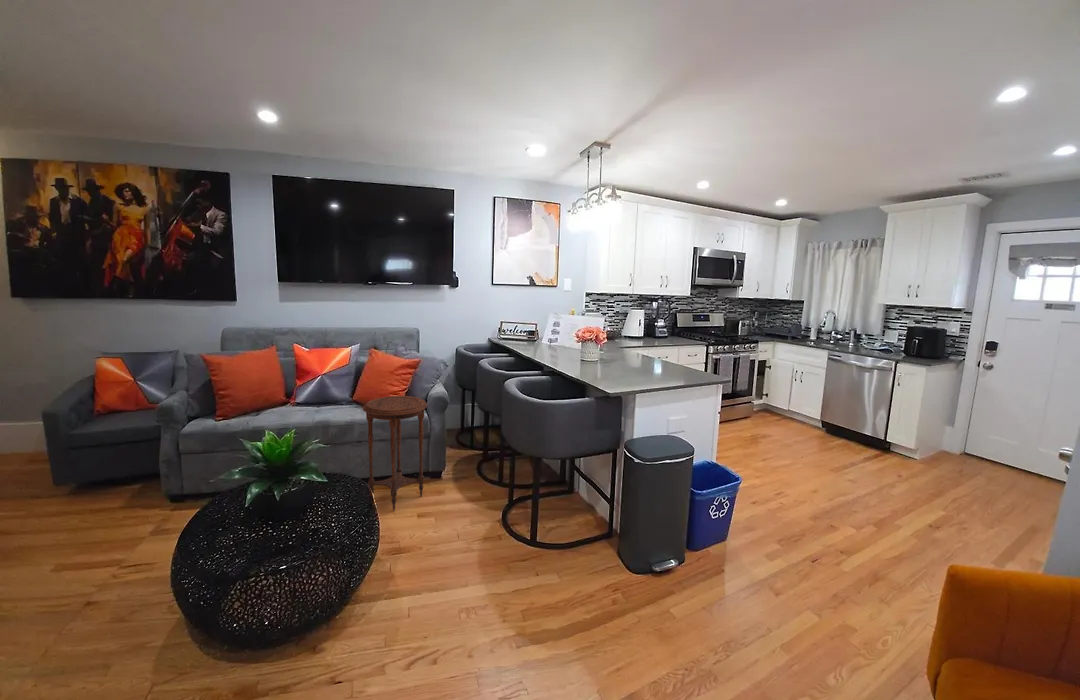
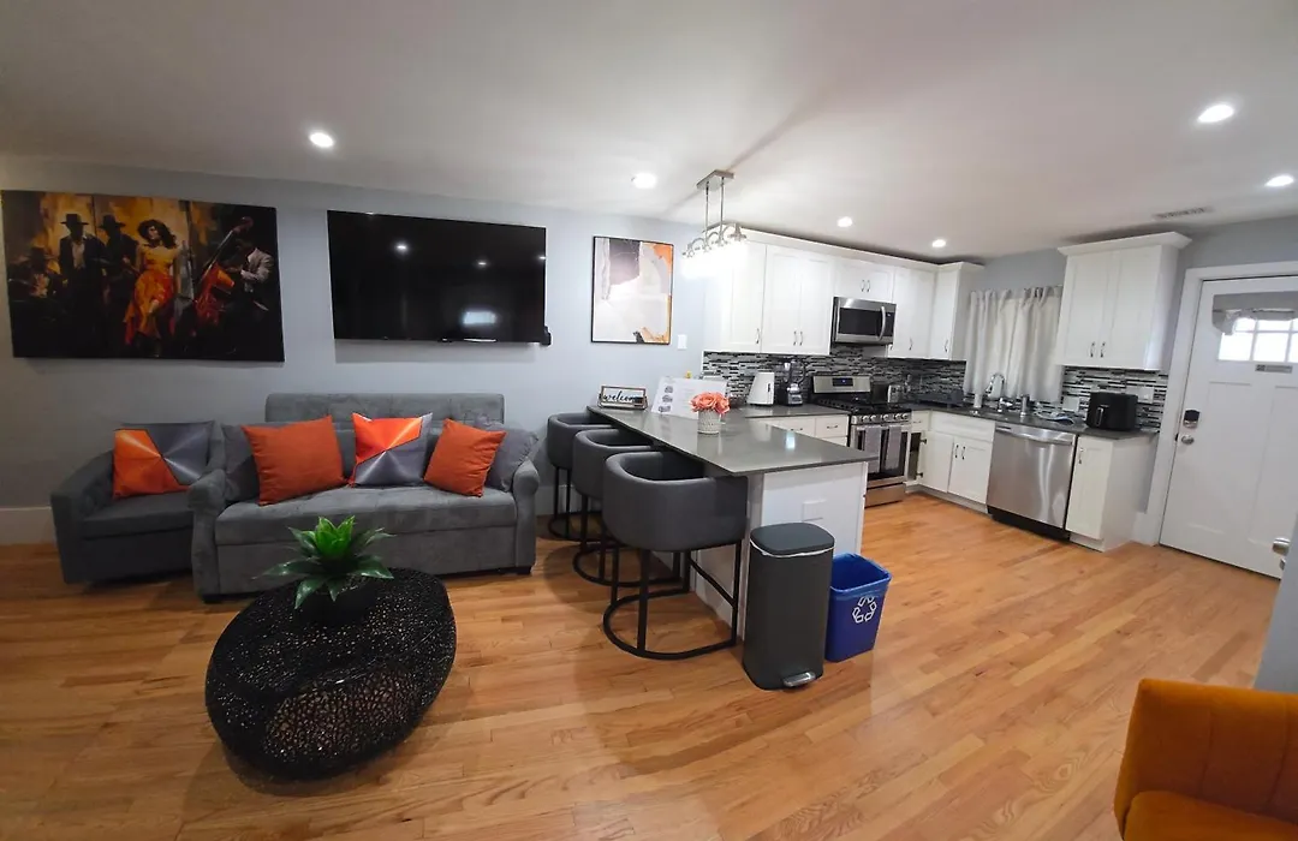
- side table [362,395,428,512]
